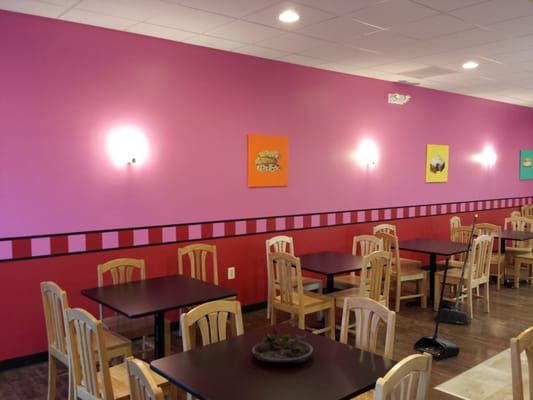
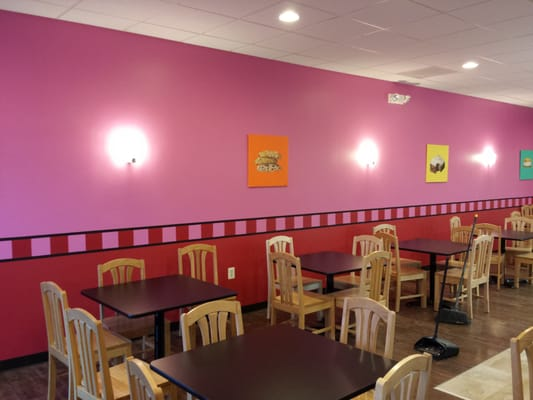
- succulent planter [251,328,314,365]
